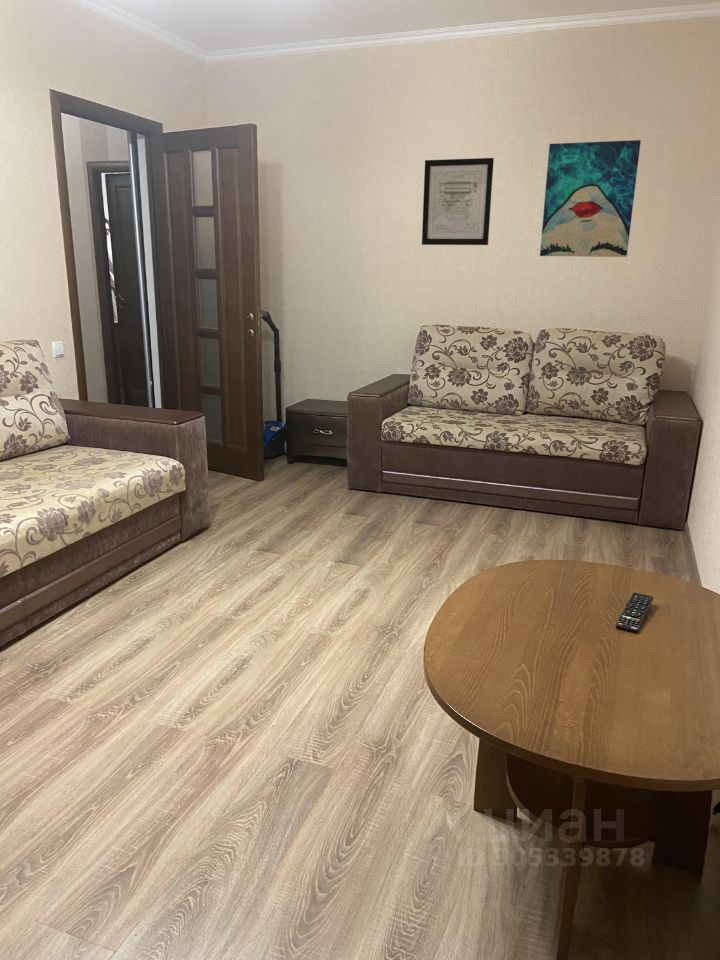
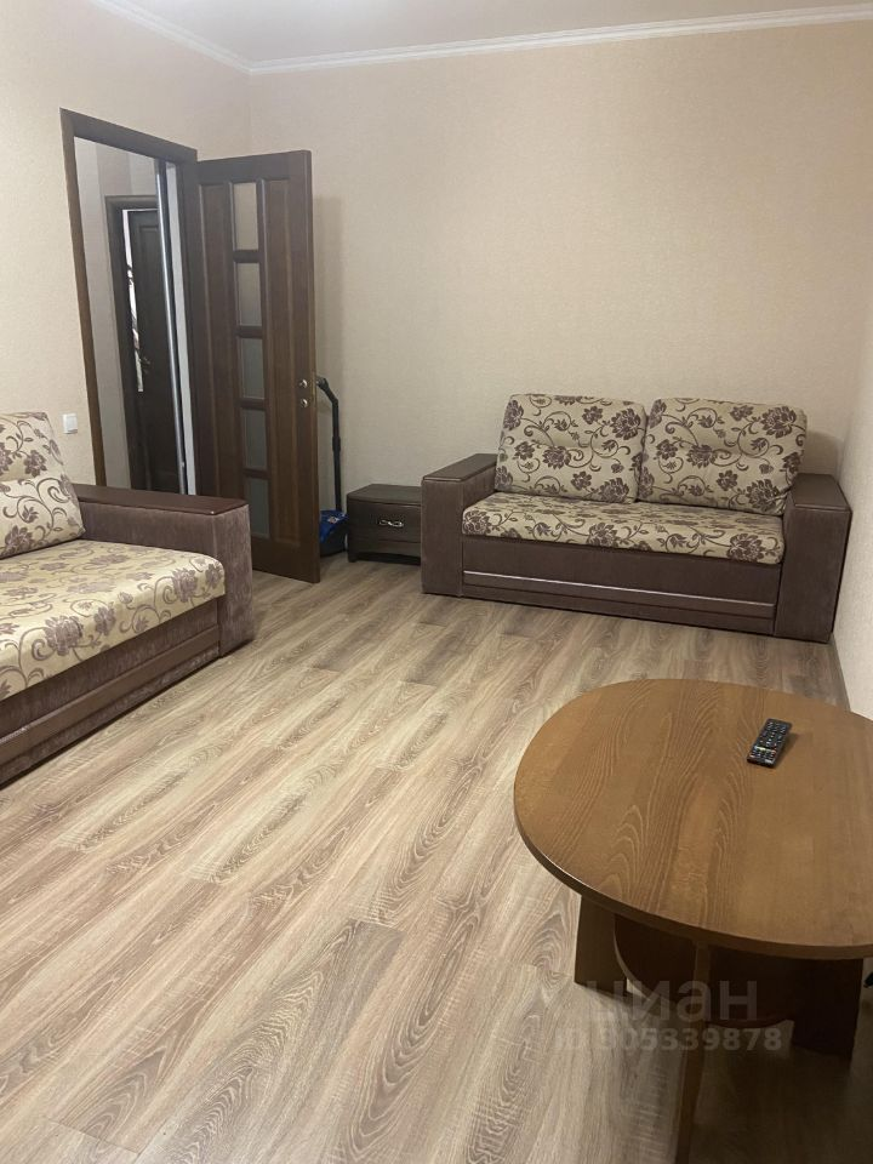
- wall art [421,157,495,246]
- wall art [539,139,642,258]
